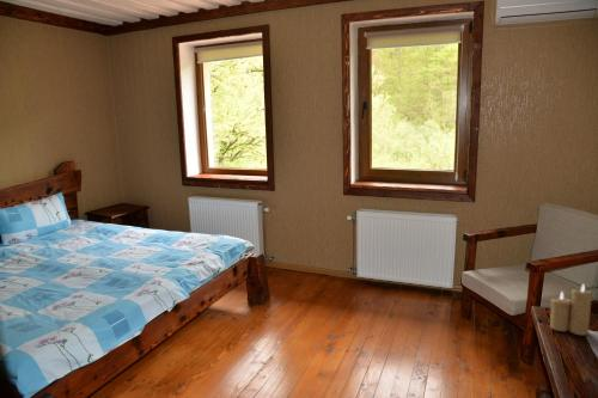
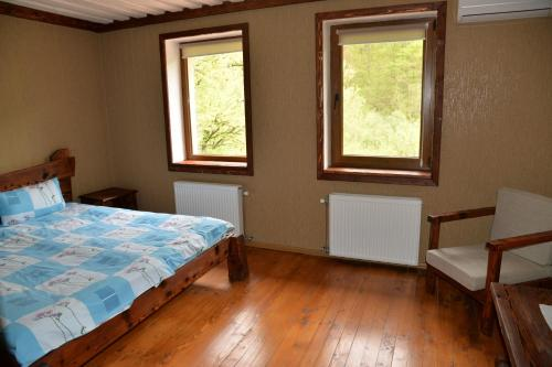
- candle [549,283,593,337]
